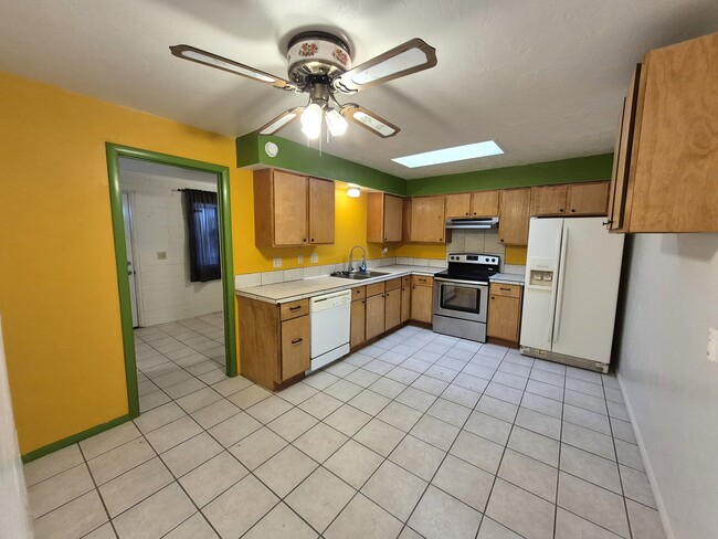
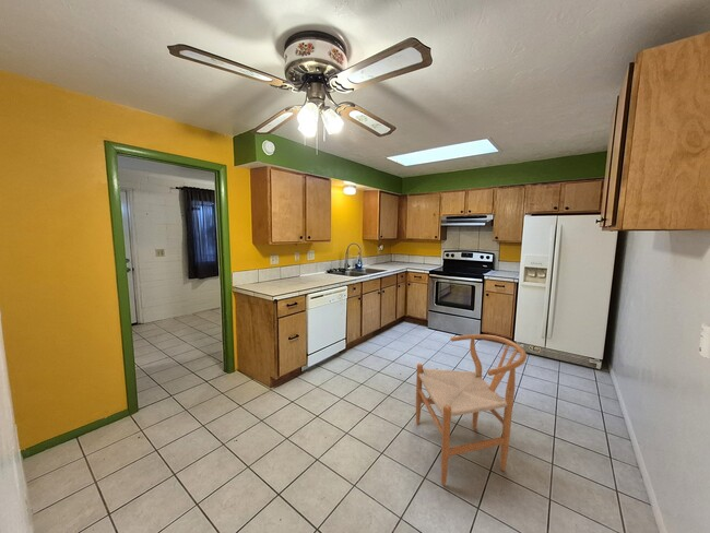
+ chair [415,333,528,486]
